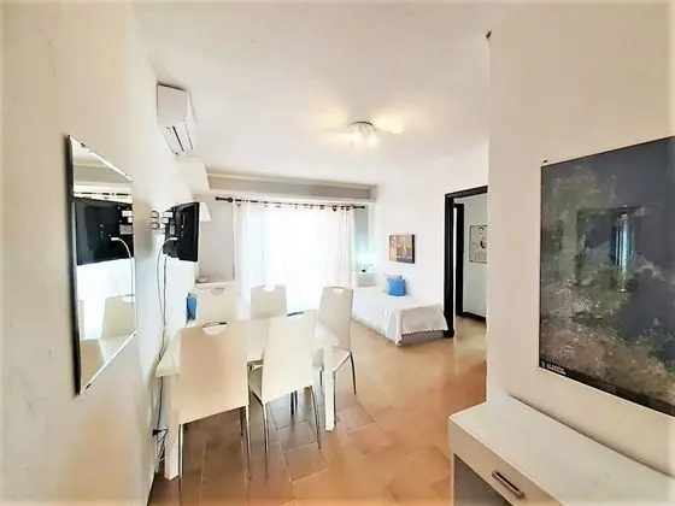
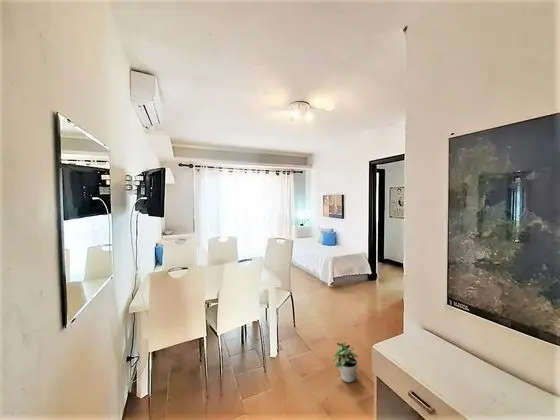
+ potted plant [331,340,359,384]
